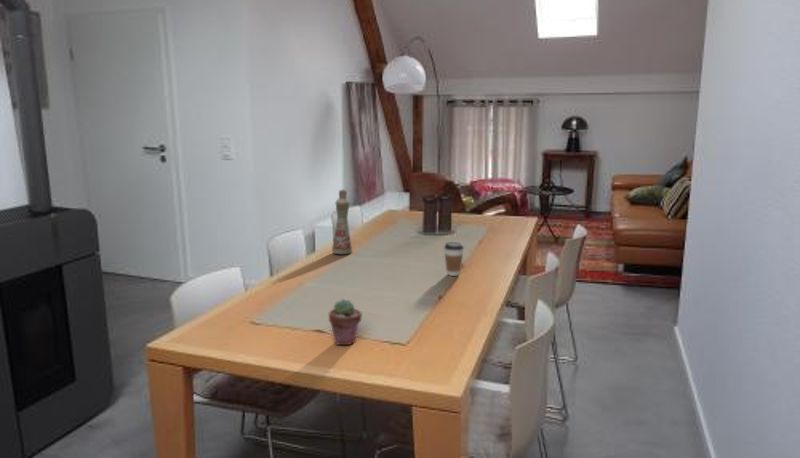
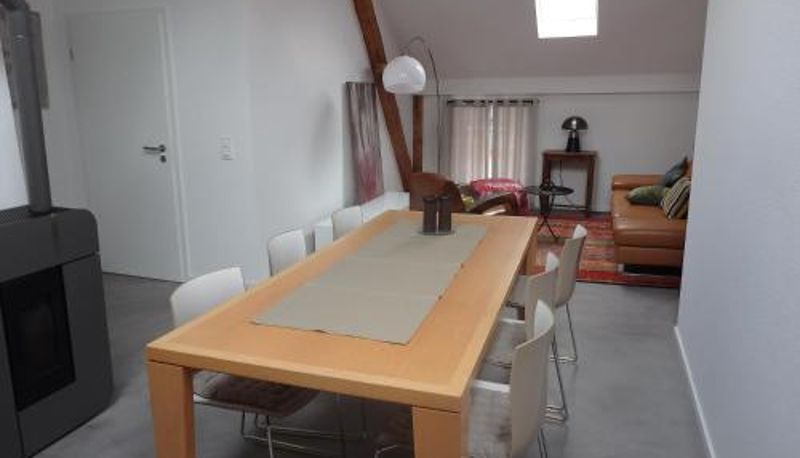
- coffee cup [443,241,465,277]
- potted succulent [328,298,363,346]
- bottle [331,188,353,255]
